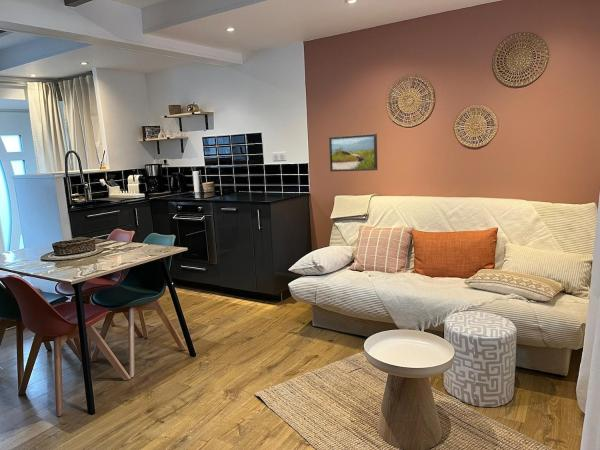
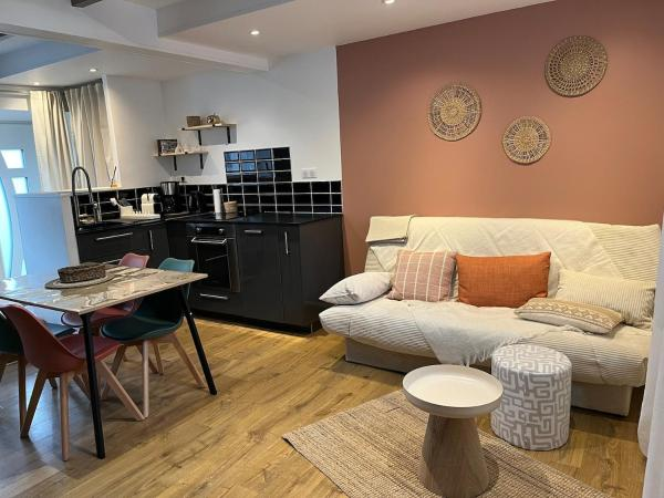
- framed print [328,133,378,173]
